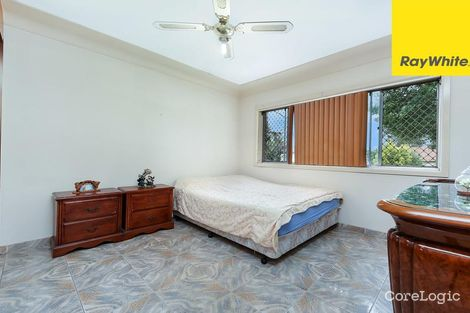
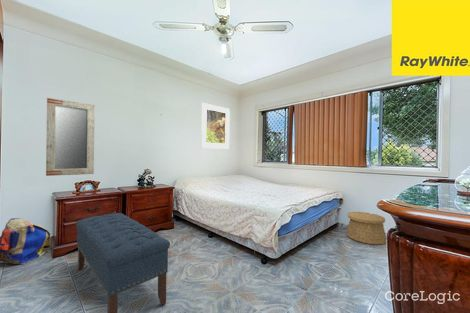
+ home mirror [45,97,96,177]
+ bench [75,212,171,313]
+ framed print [200,102,231,150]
+ basket [346,211,387,245]
+ backpack [0,217,52,265]
